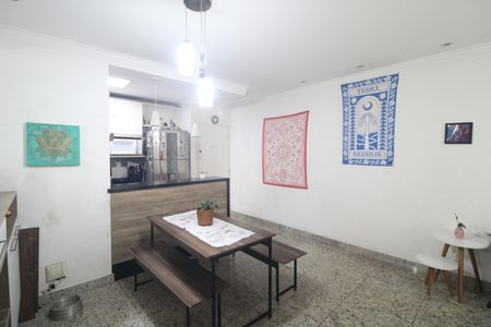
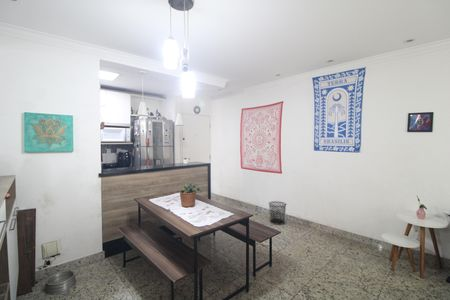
+ waste bin [268,200,287,226]
